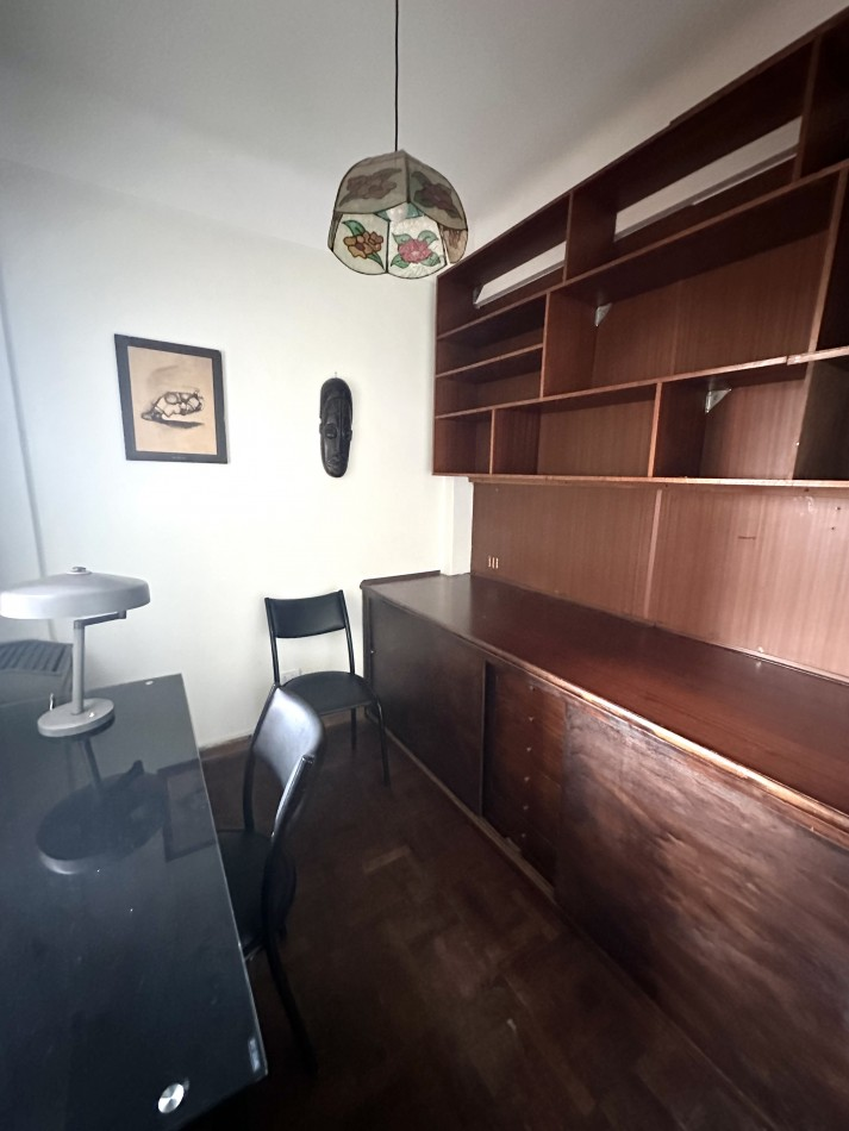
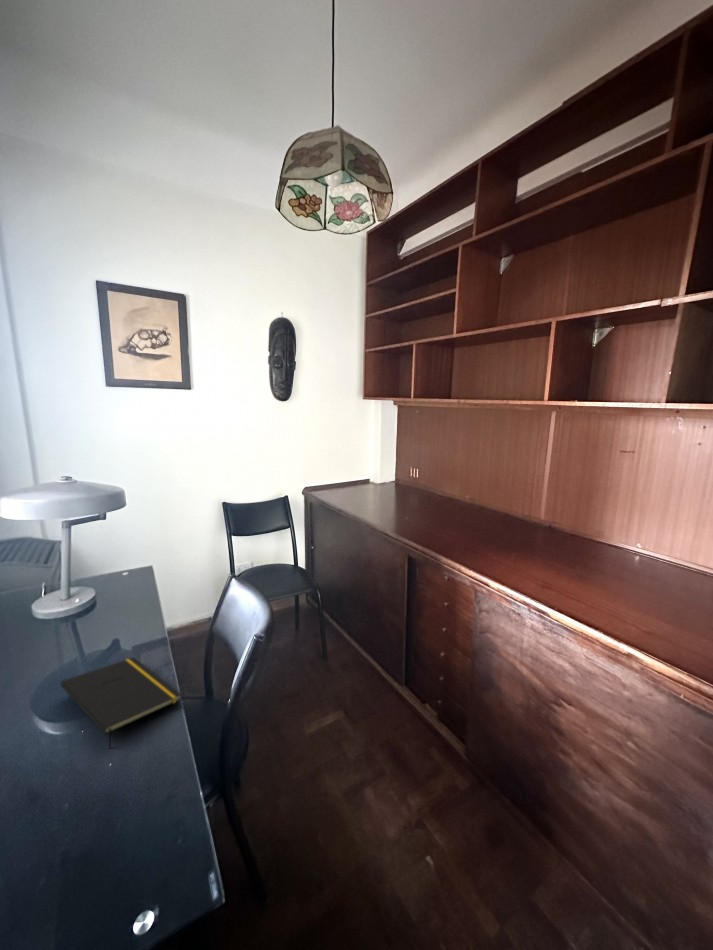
+ notepad [60,656,182,750]
